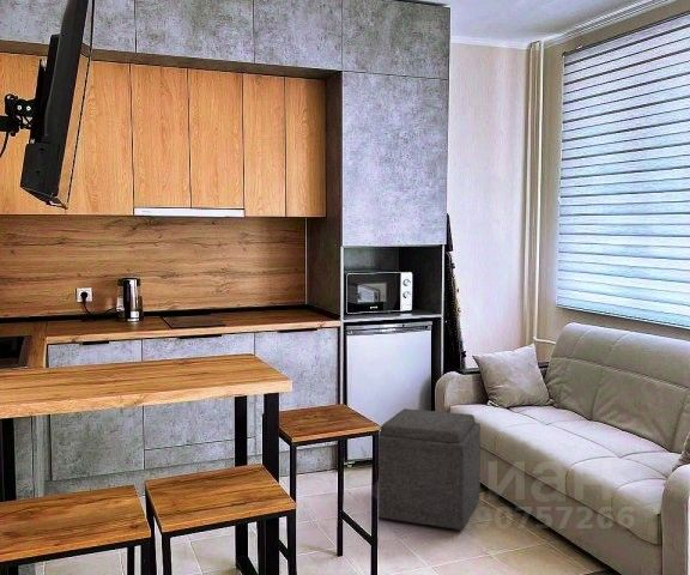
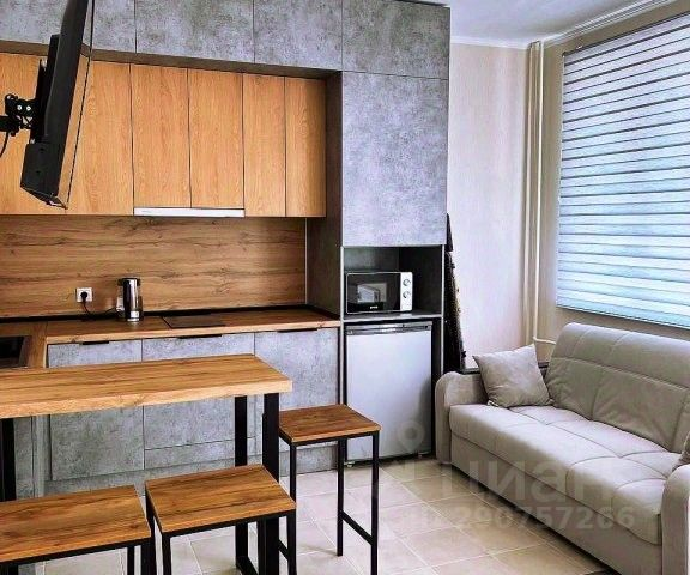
- ottoman [377,407,482,531]
